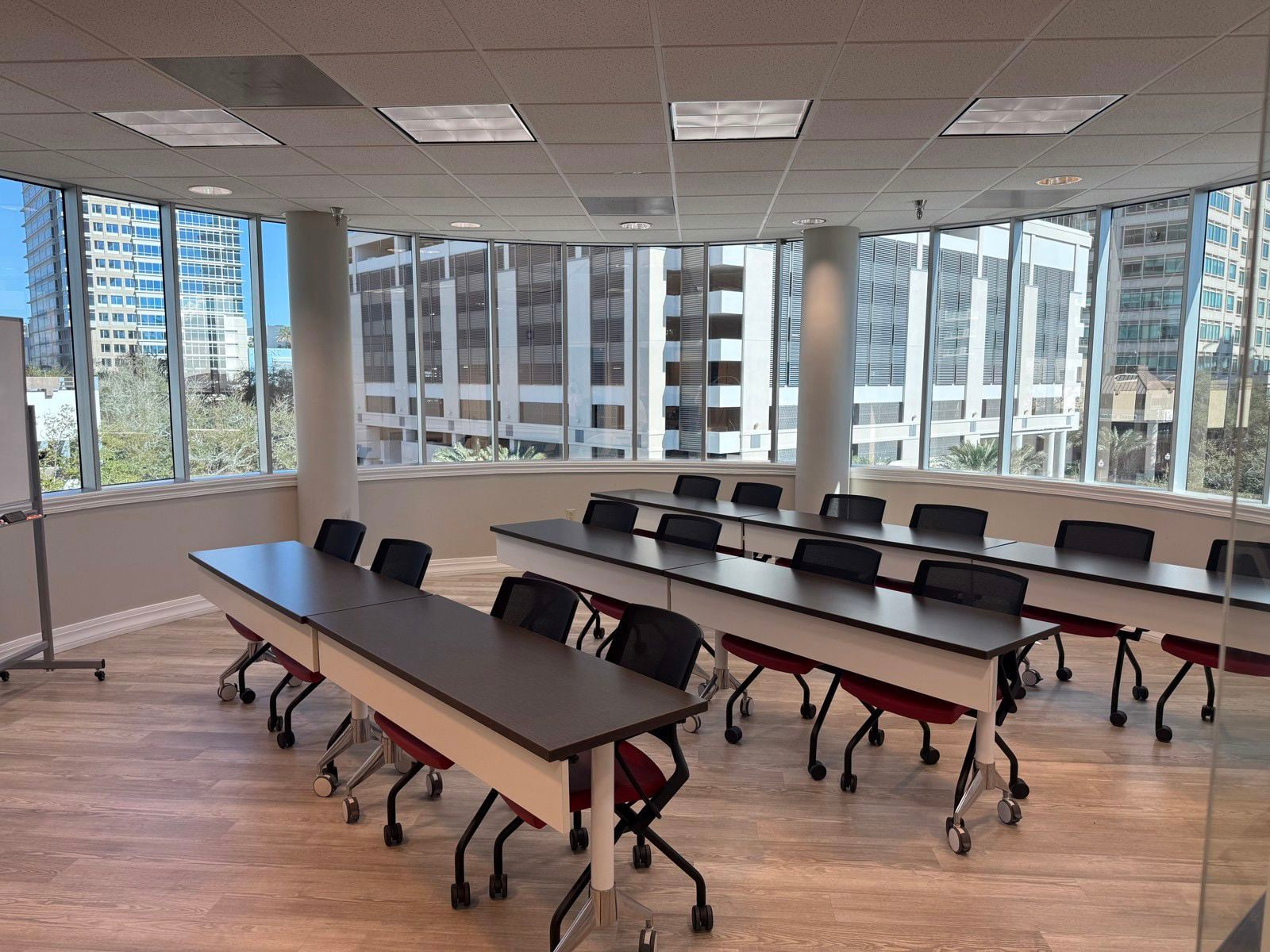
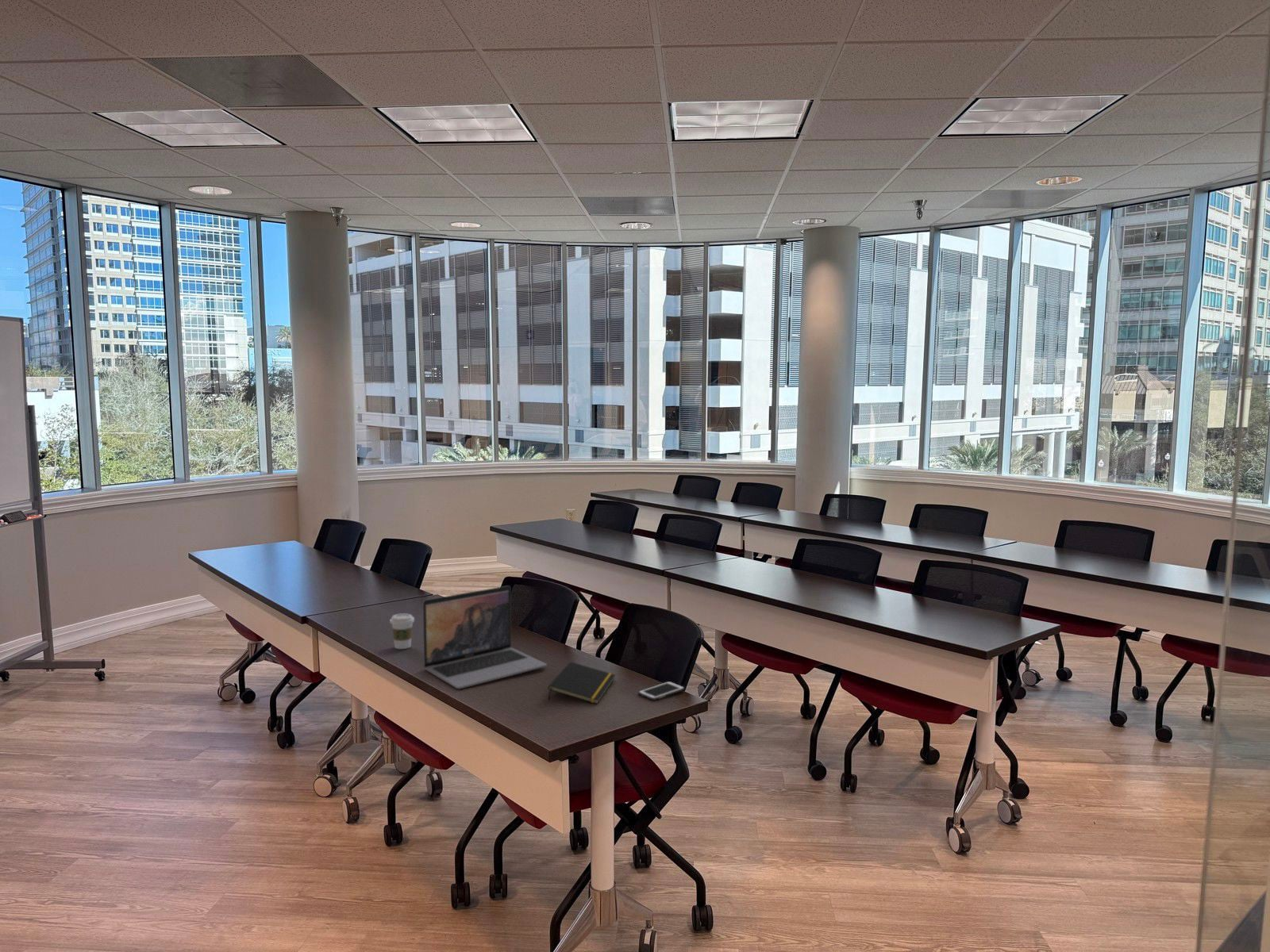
+ coffee cup [389,612,415,650]
+ notepad [548,661,616,704]
+ cell phone [637,681,685,701]
+ laptop [422,585,548,689]
